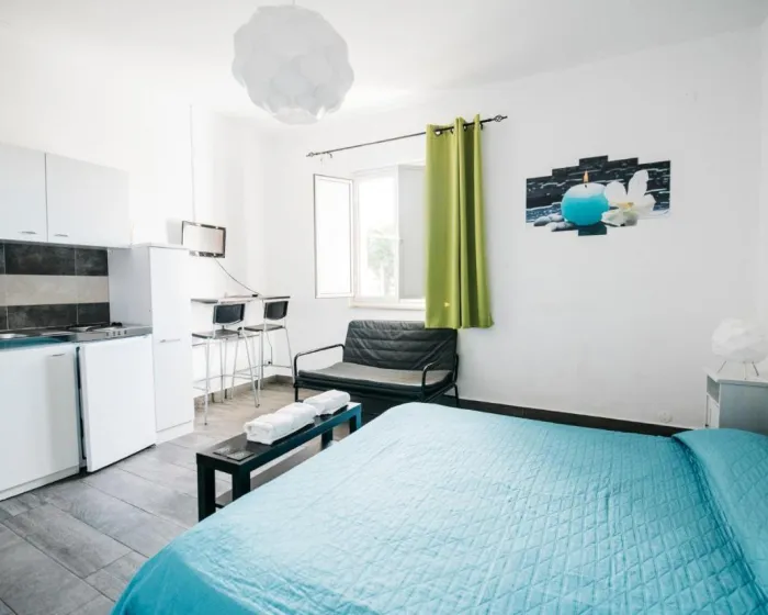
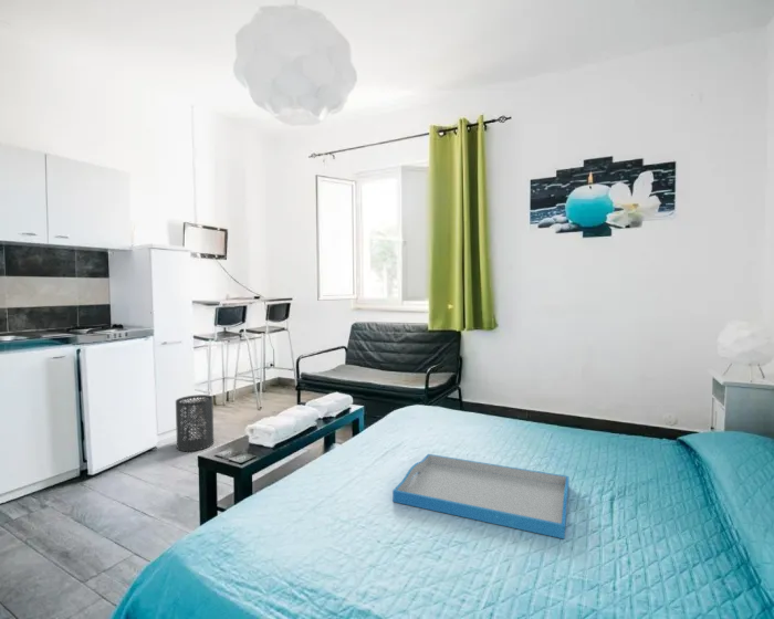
+ tray [391,453,569,541]
+ trash can [175,394,215,452]
